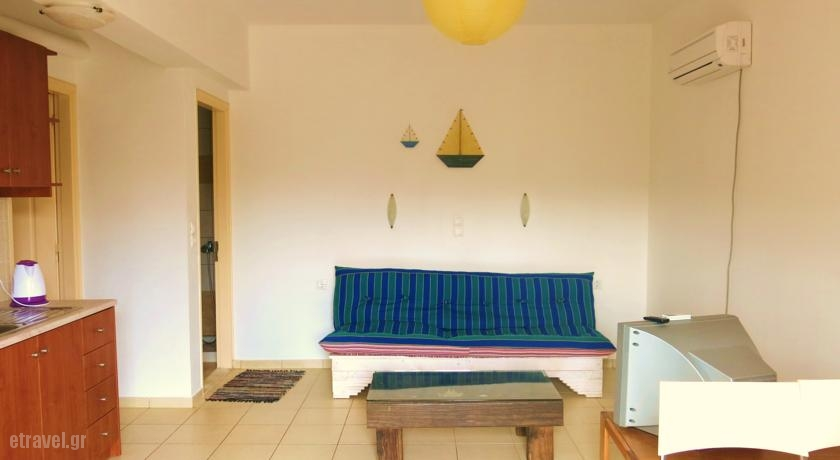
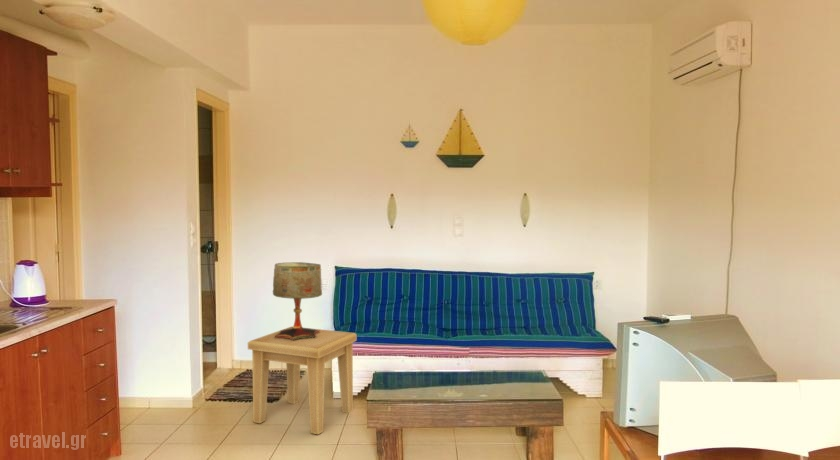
+ side table [247,325,358,435]
+ table lamp [272,261,323,340]
